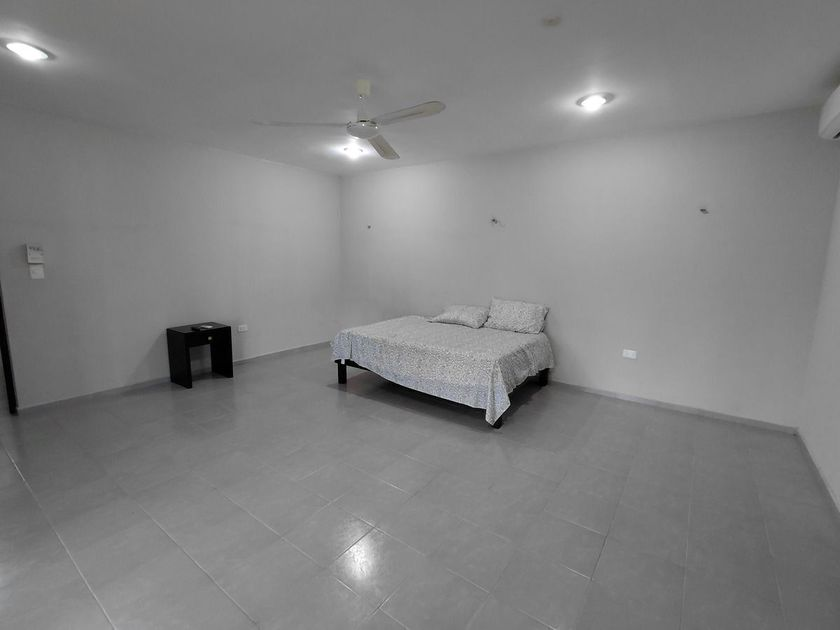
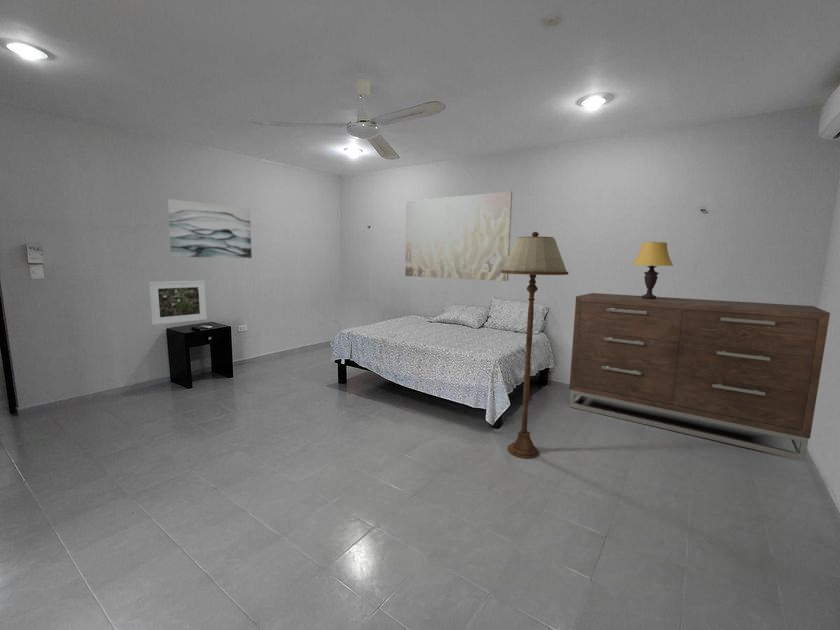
+ wall art [404,190,513,282]
+ floor lamp [500,231,569,460]
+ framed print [148,279,208,326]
+ table lamp [632,241,674,299]
+ wall art [166,198,253,259]
+ dresser [568,292,831,462]
